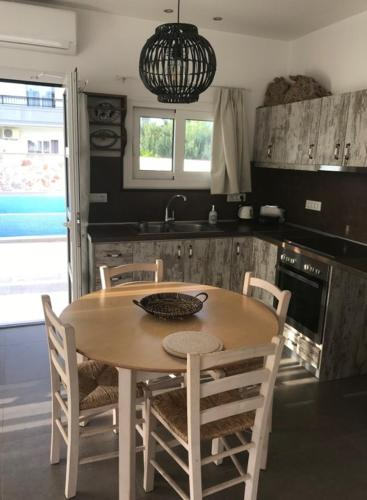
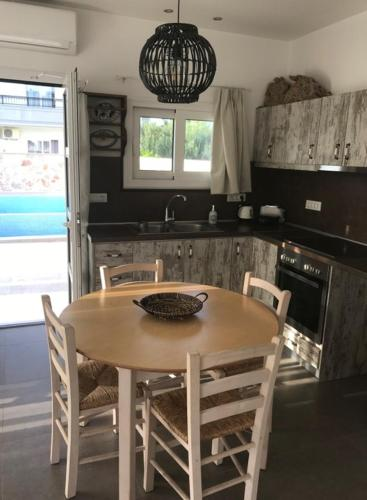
- plate [161,330,224,359]
